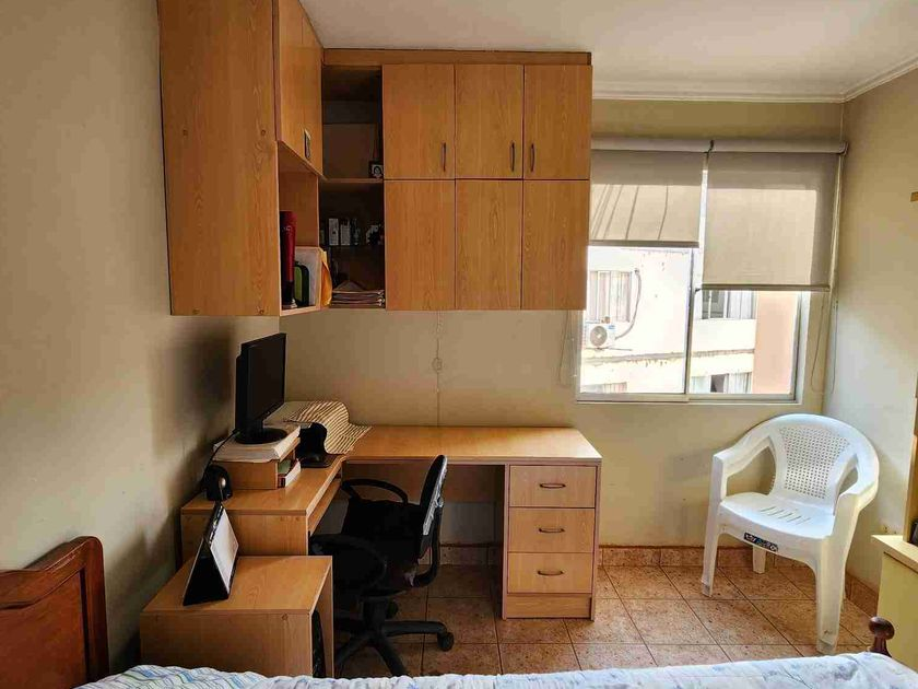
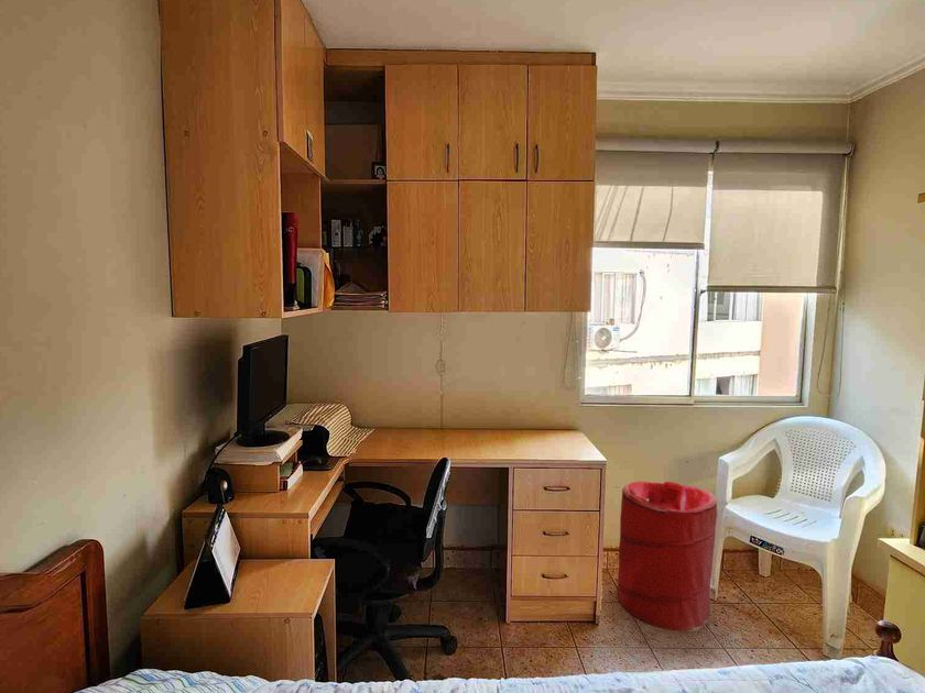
+ laundry hamper [617,480,718,632]
